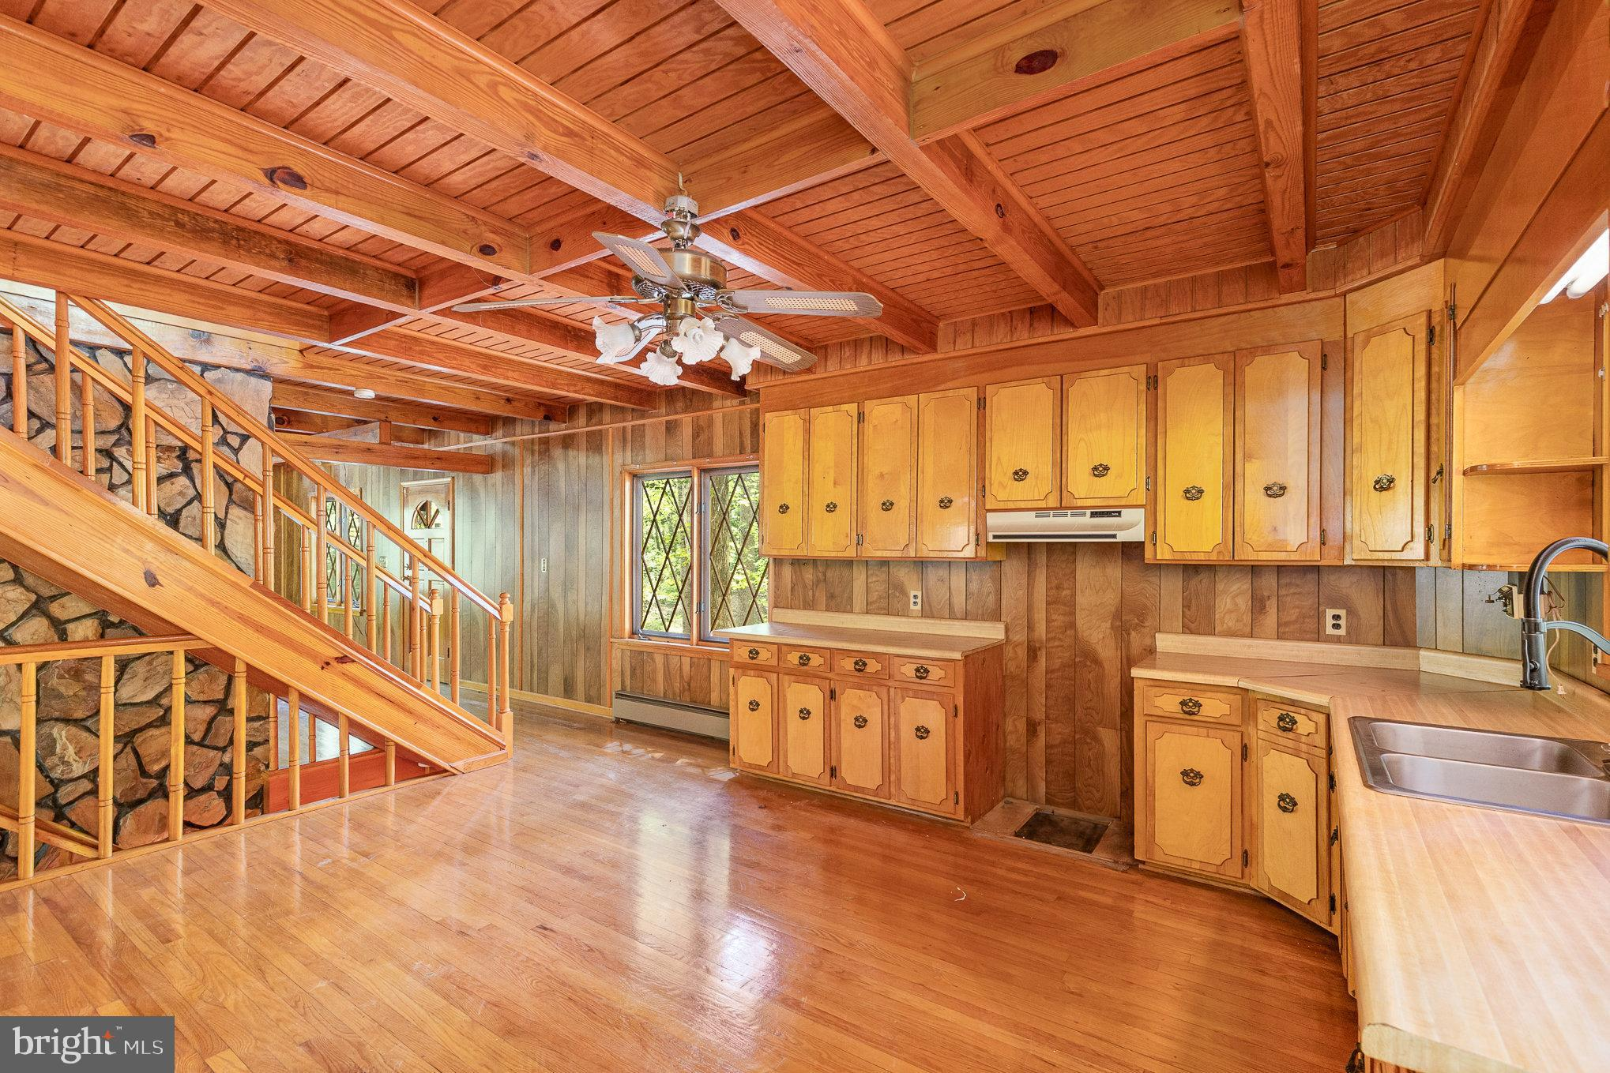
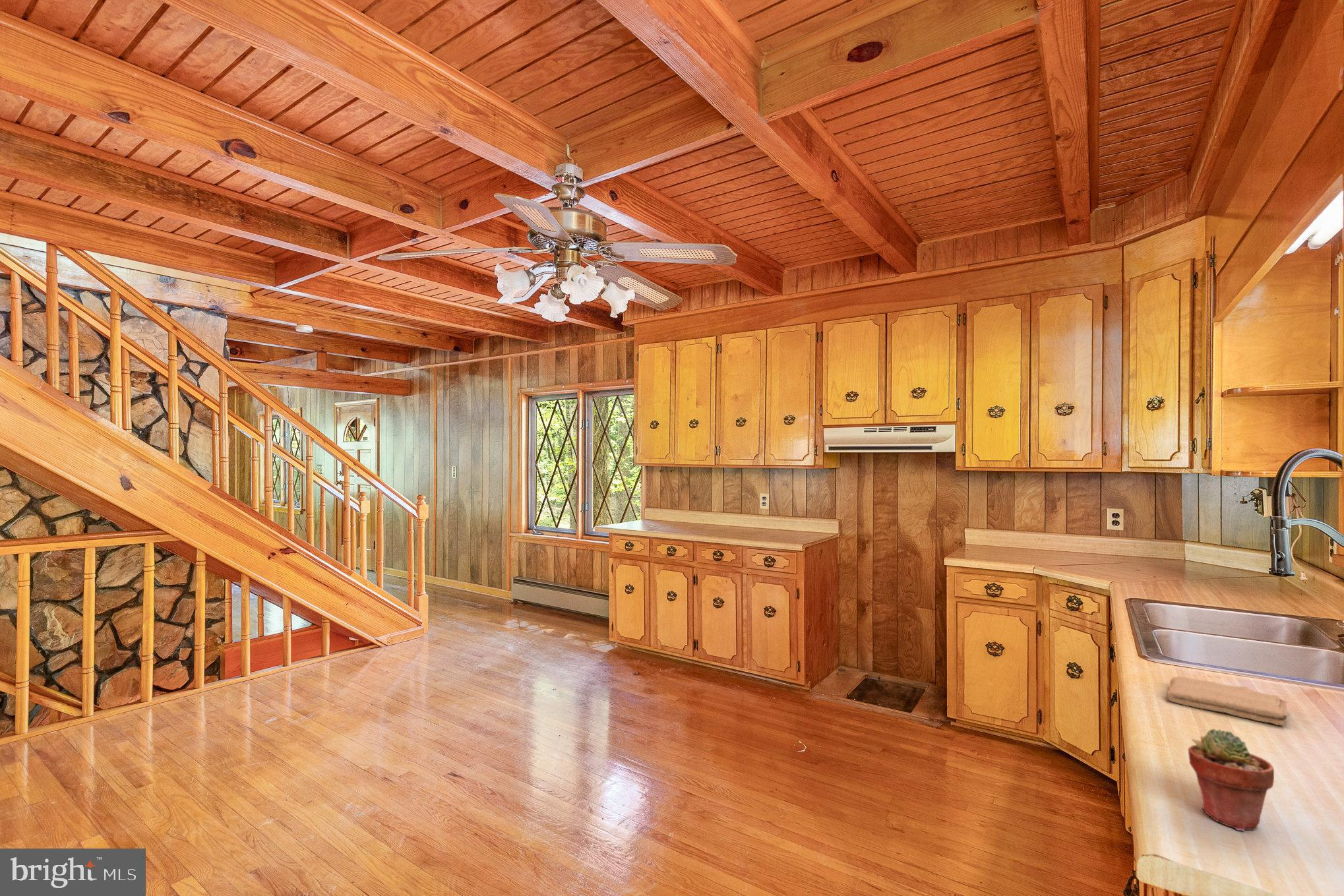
+ washcloth [1167,676,1291,727]
+ potted succulent [1188,729,1275,832]
